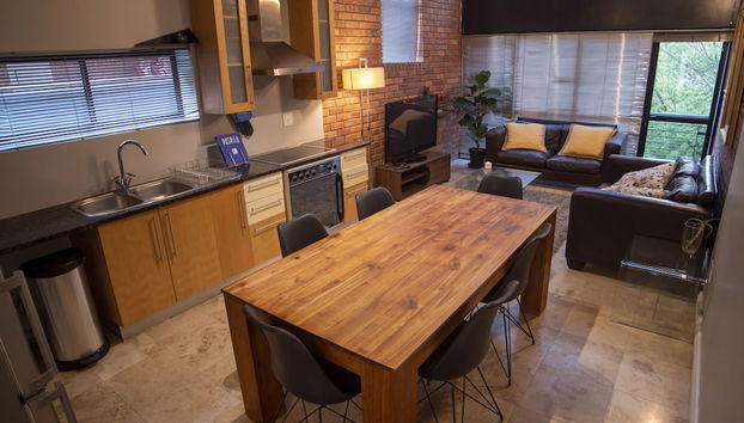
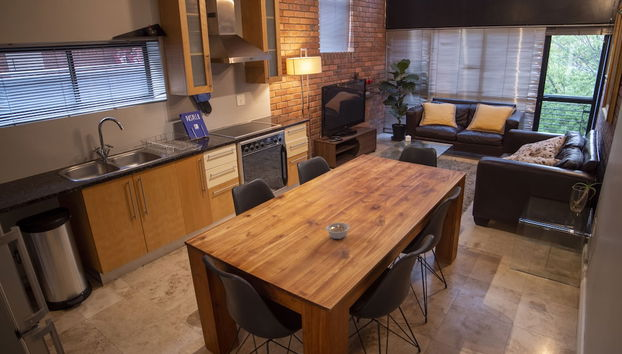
+ legume [320,222,351,240]
